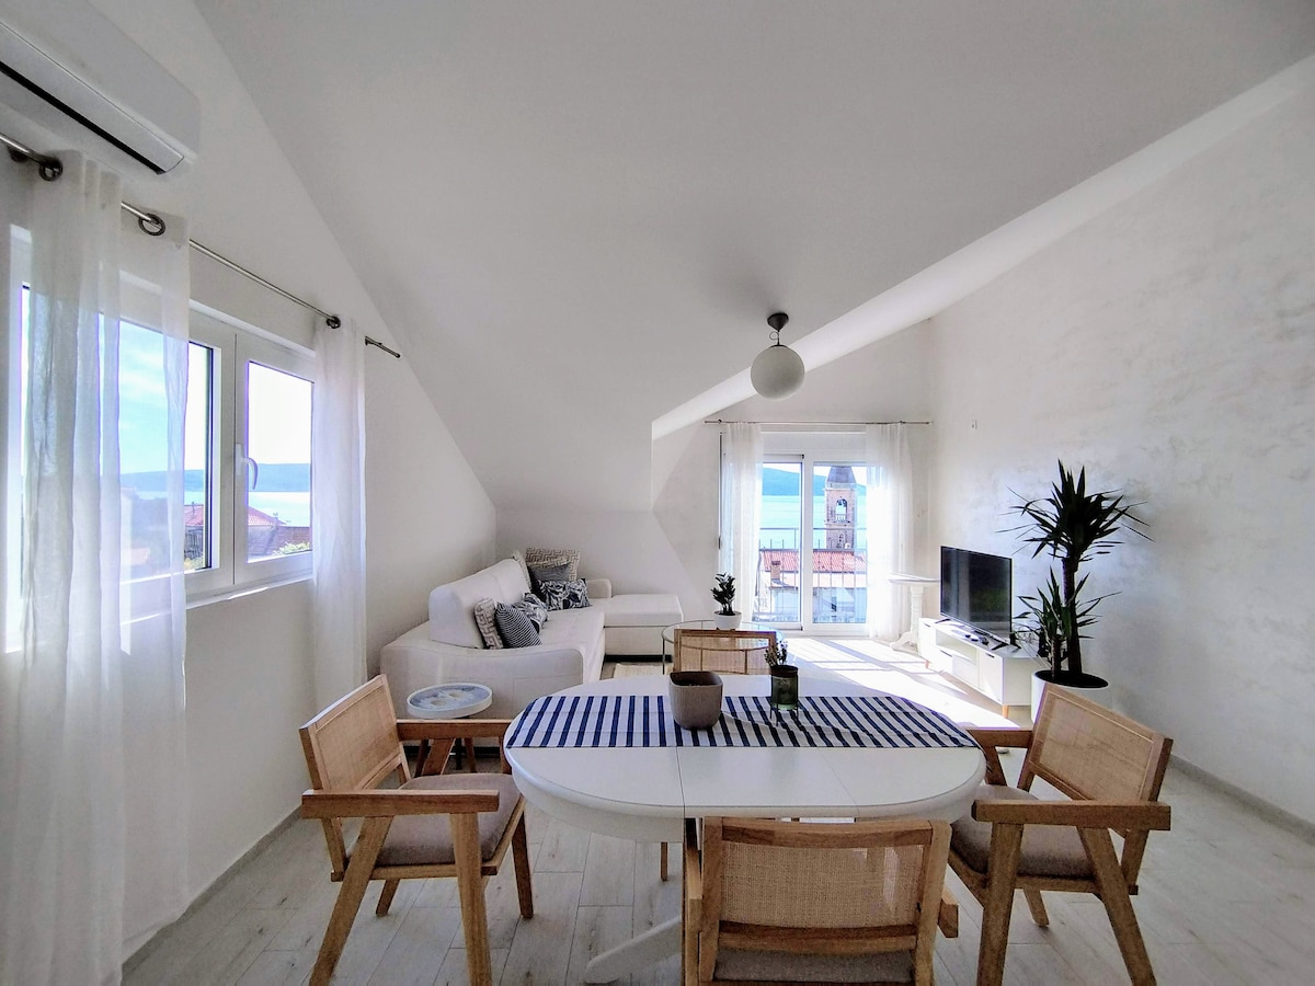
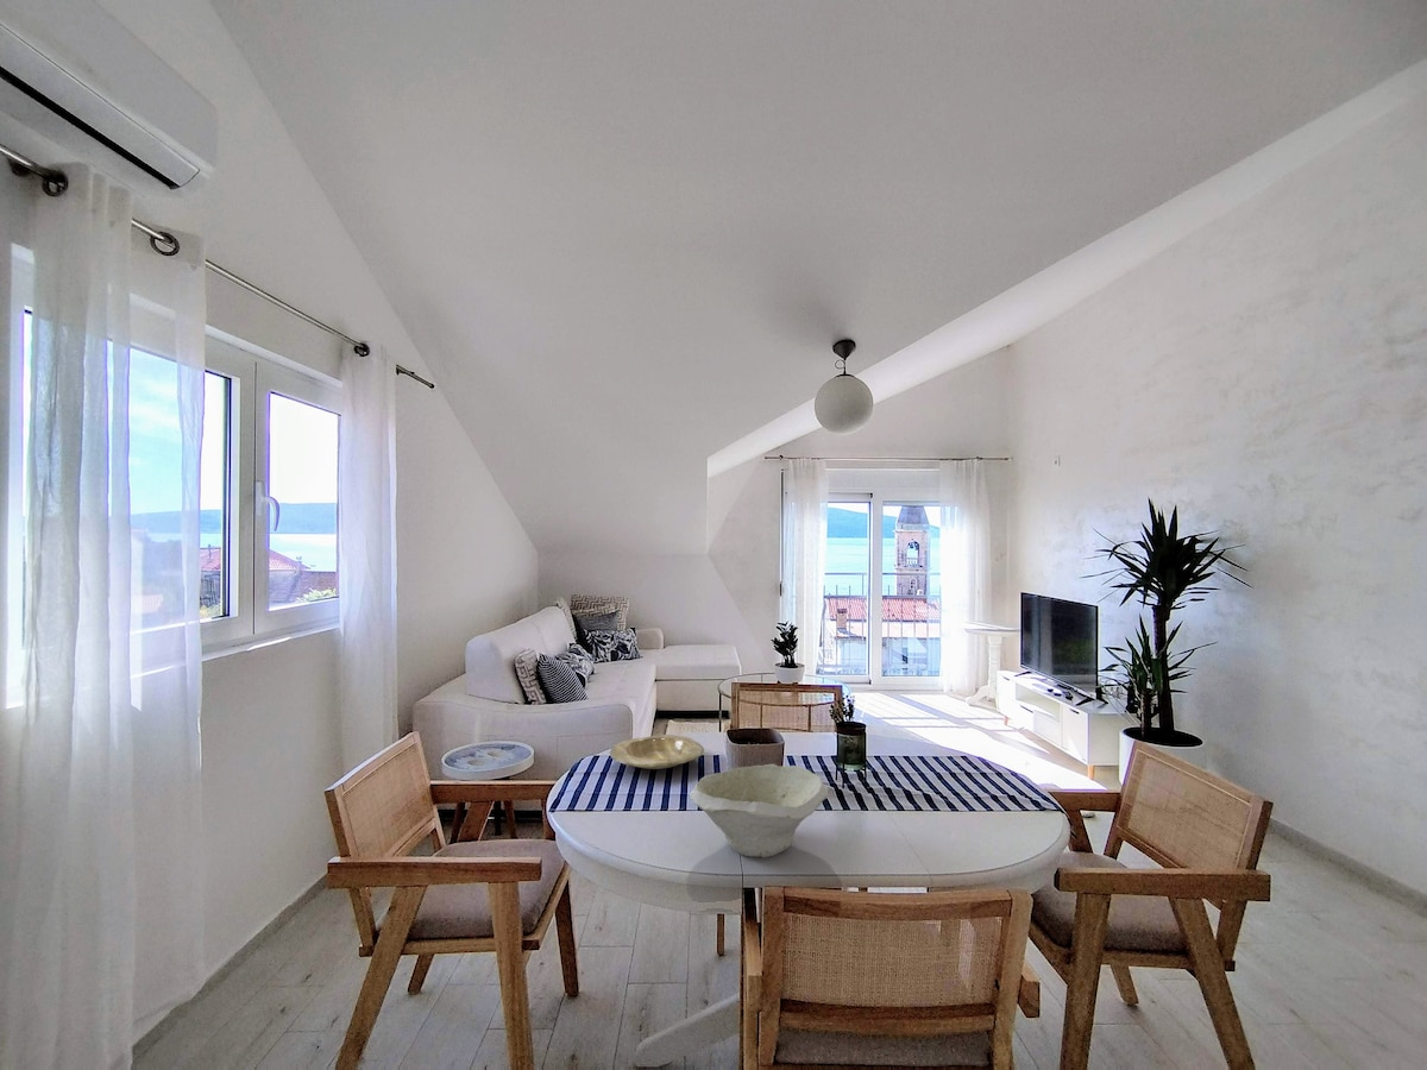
+ plate [609,734,705,770]
+ bowl [689,763,829,858]
